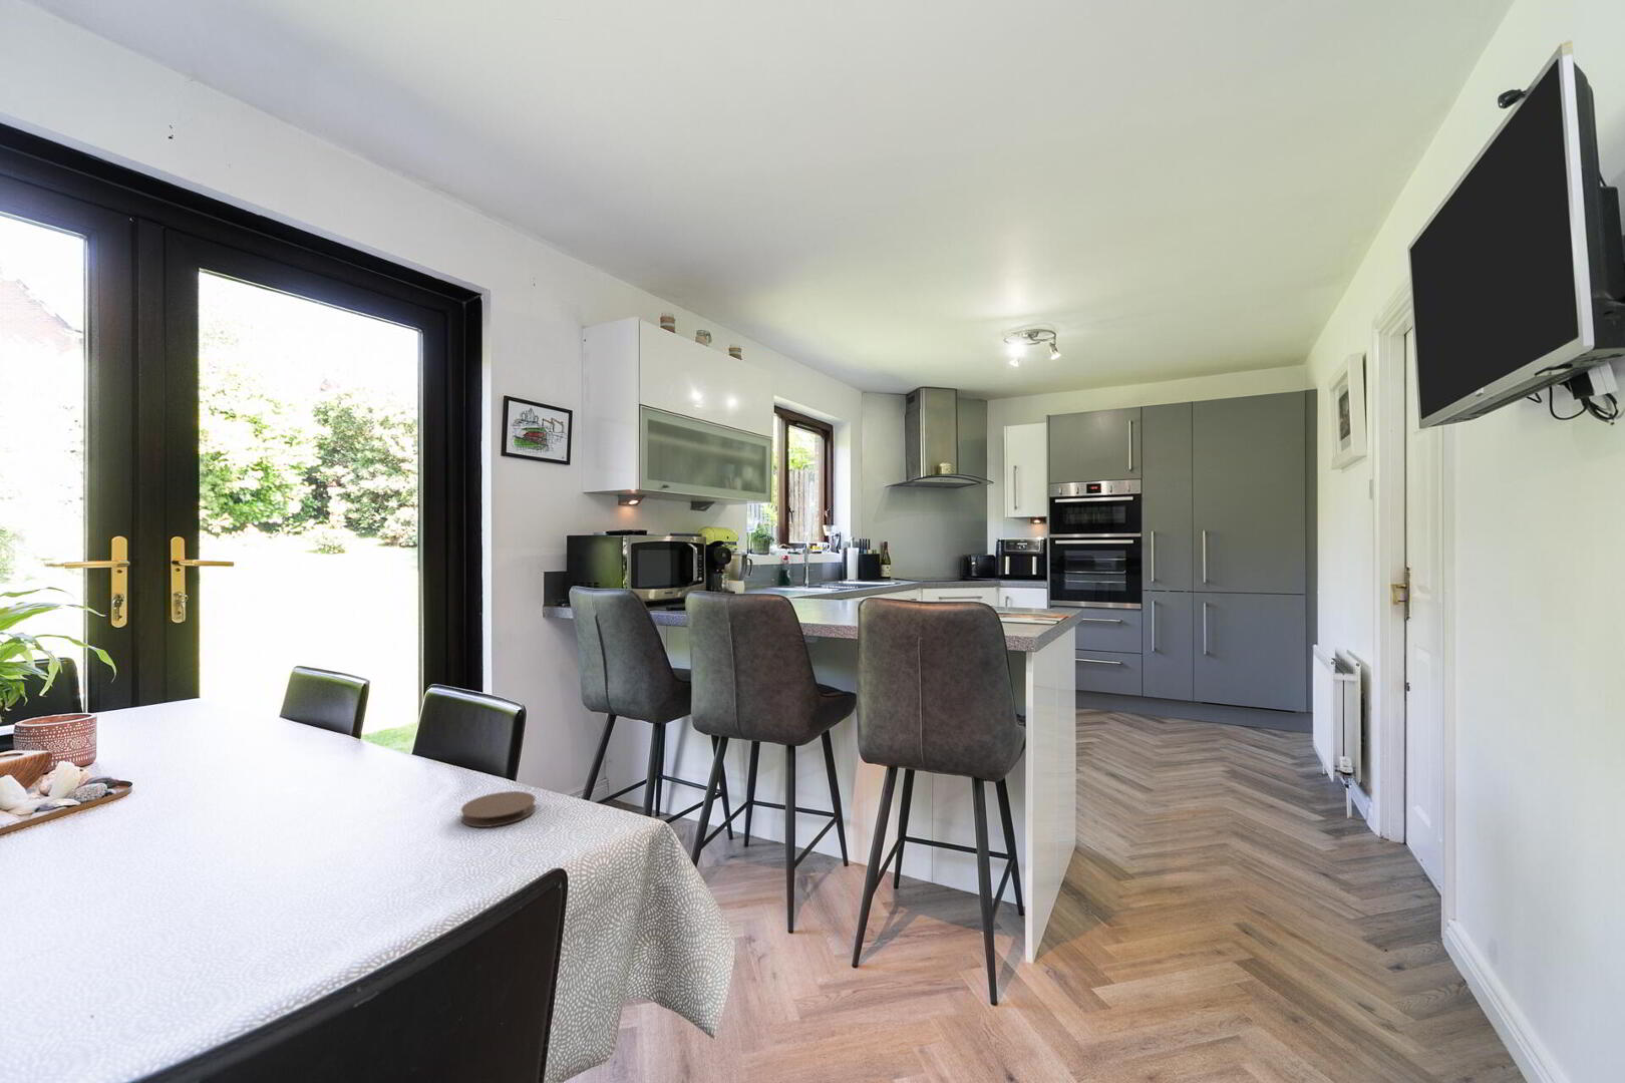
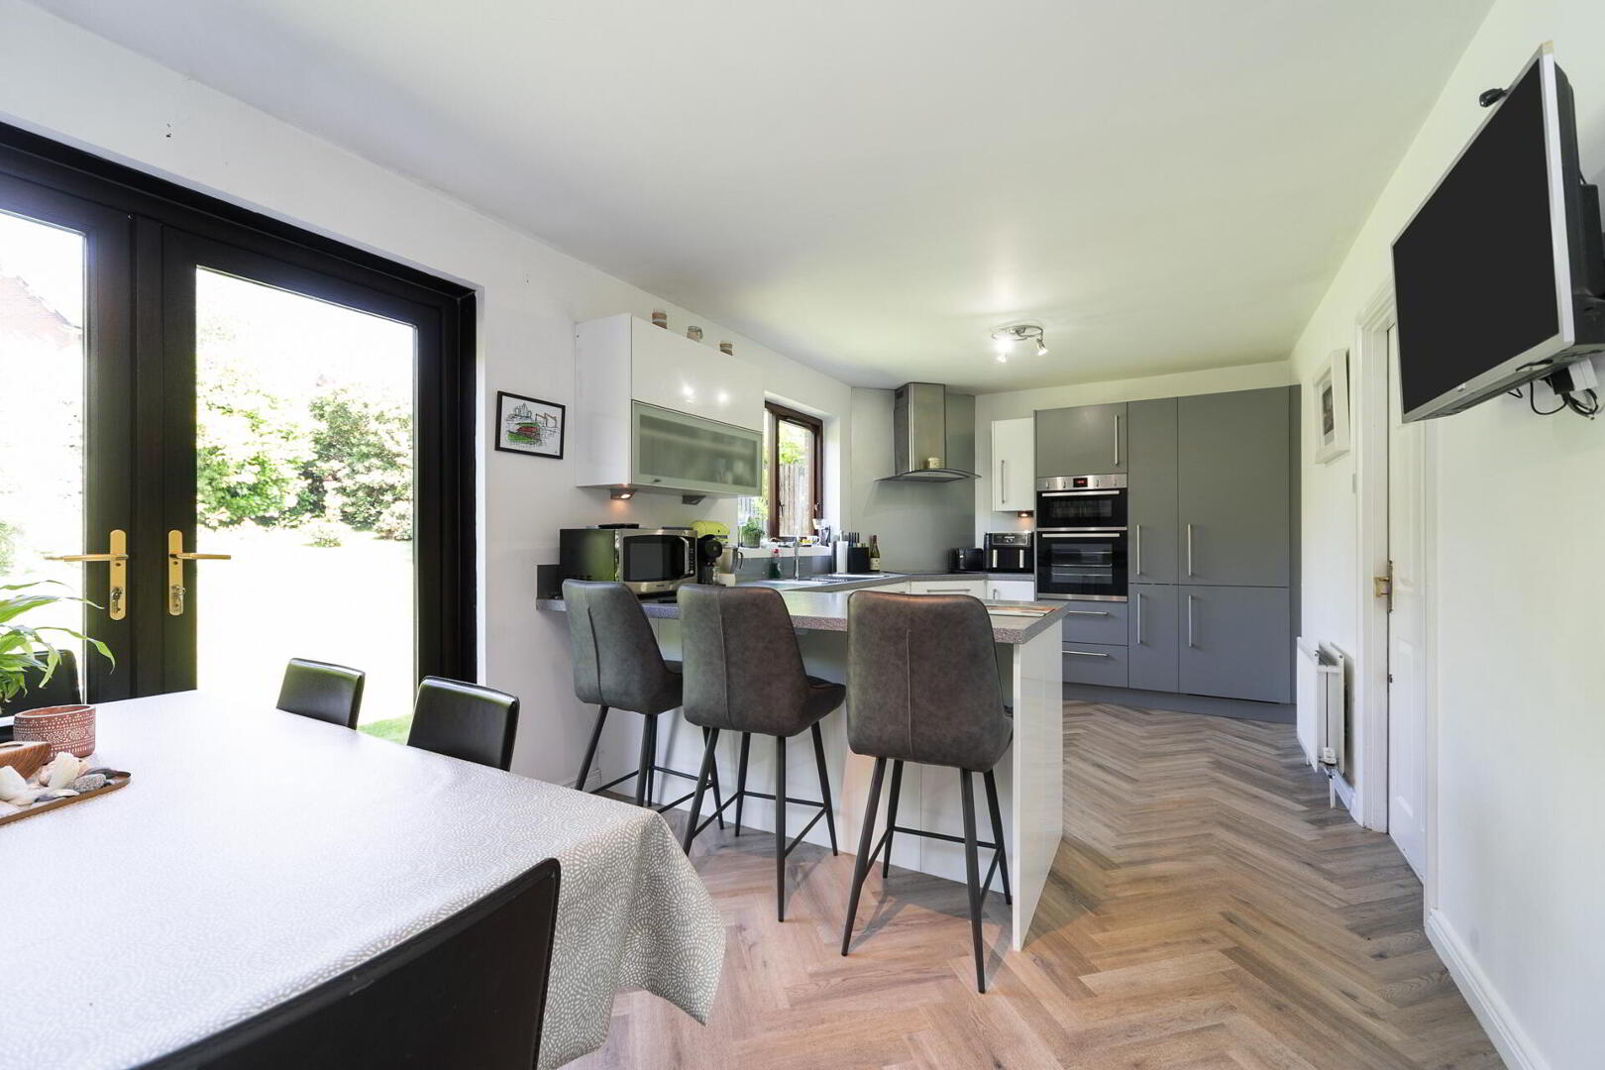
- coaster [461,790,537,828]
